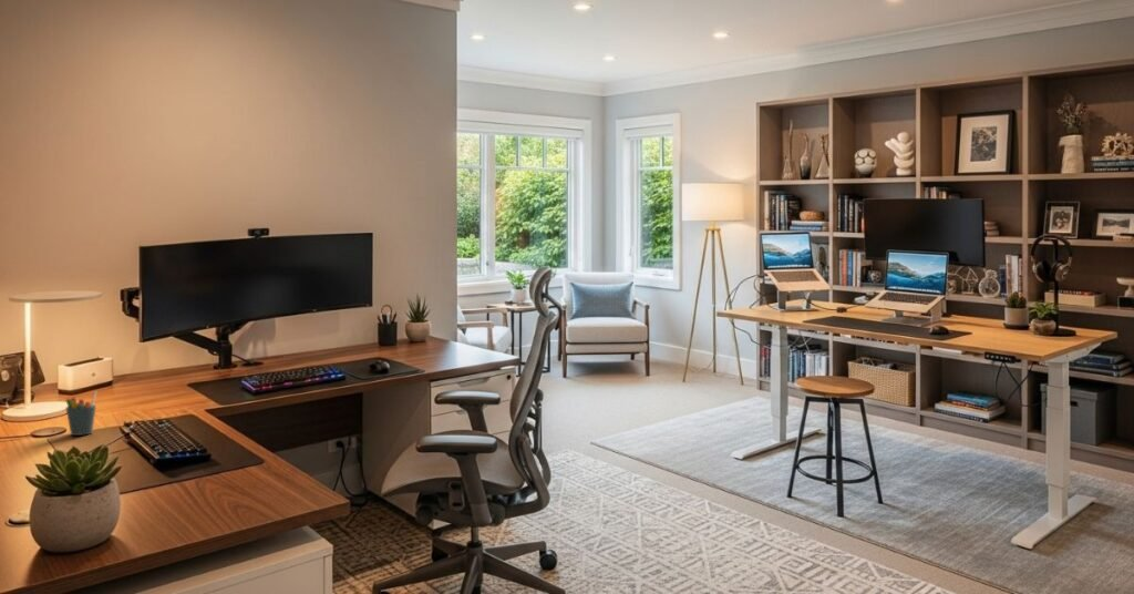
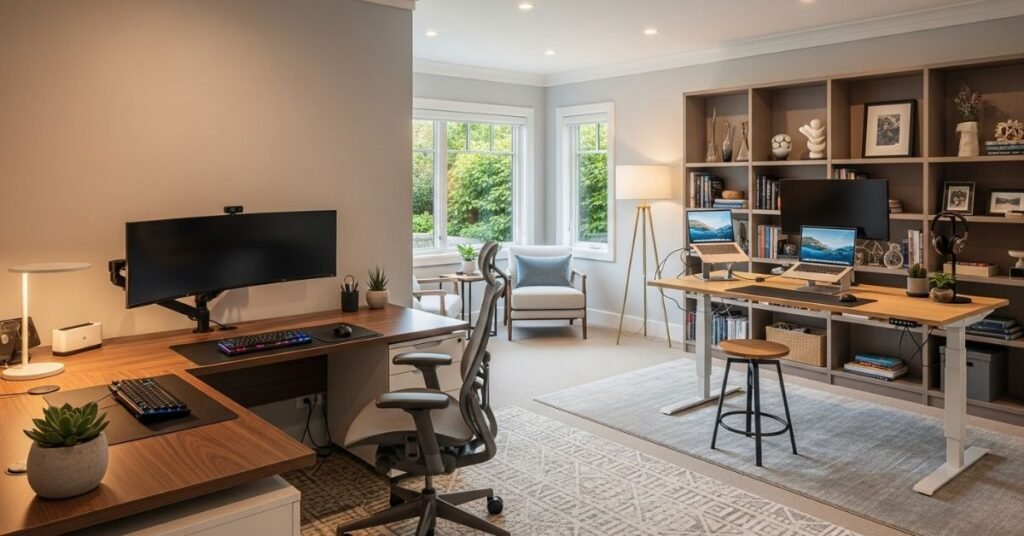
- pen holder [64,390,99,437]
